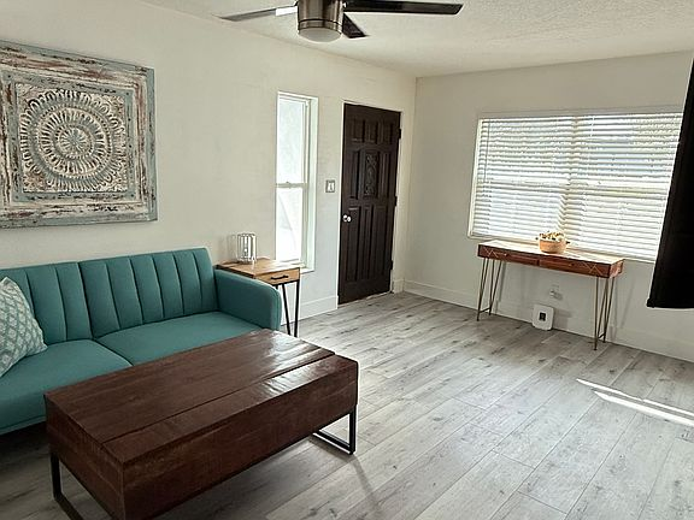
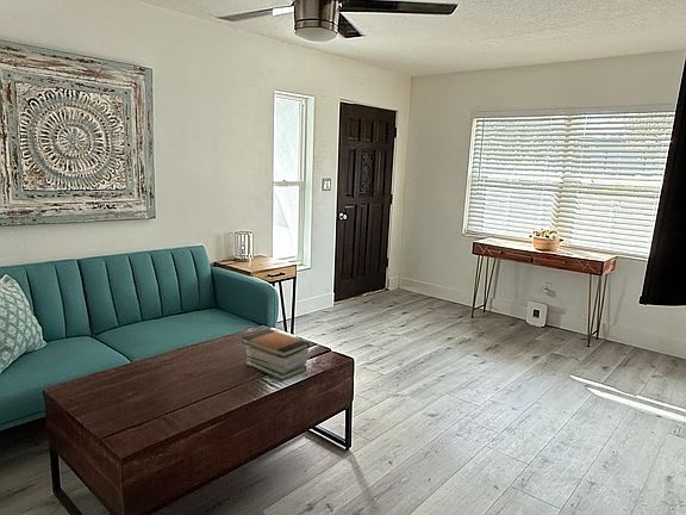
+ book stack [241,328,311,381]
